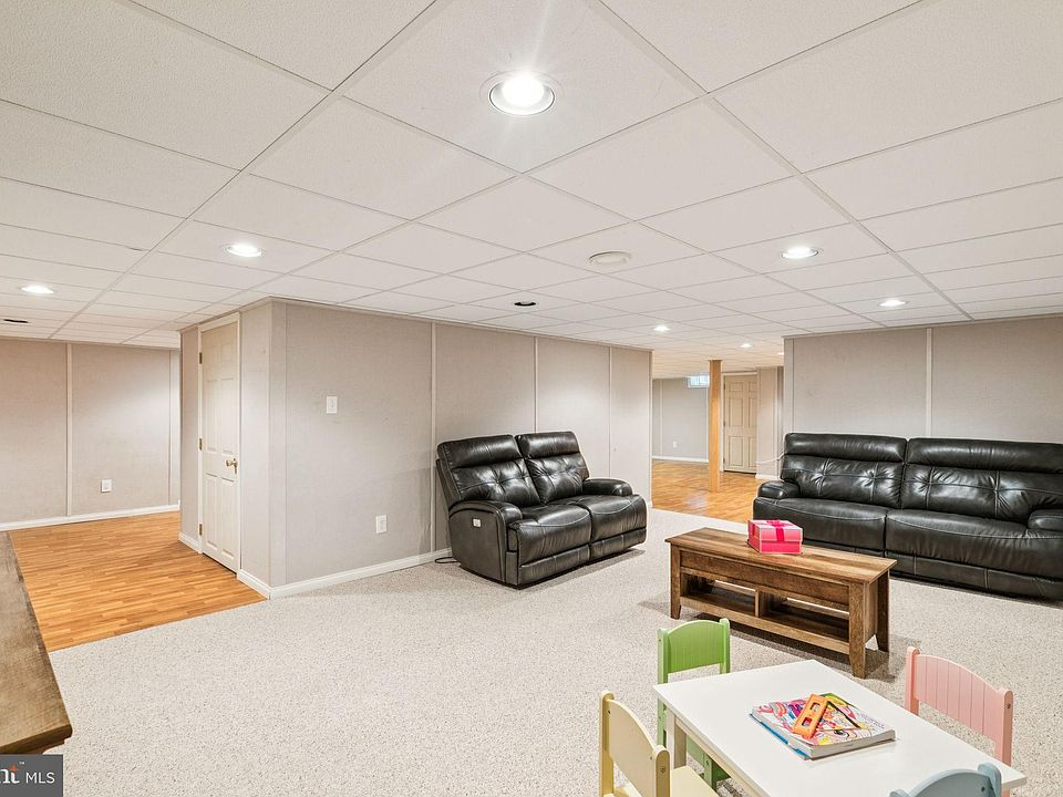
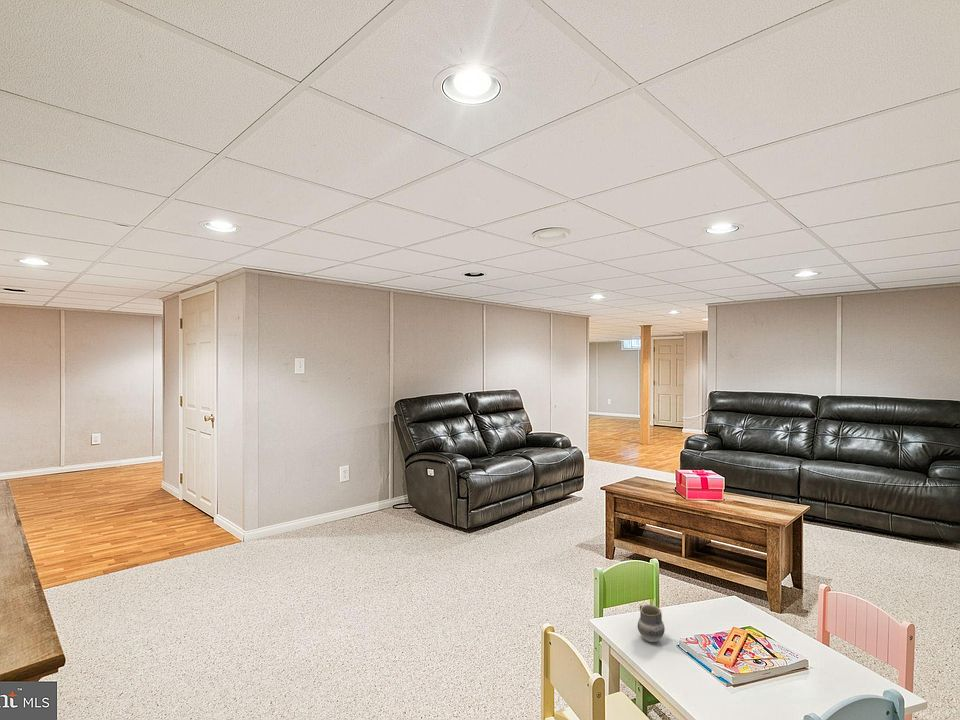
+ cup [636,603,666,643]
